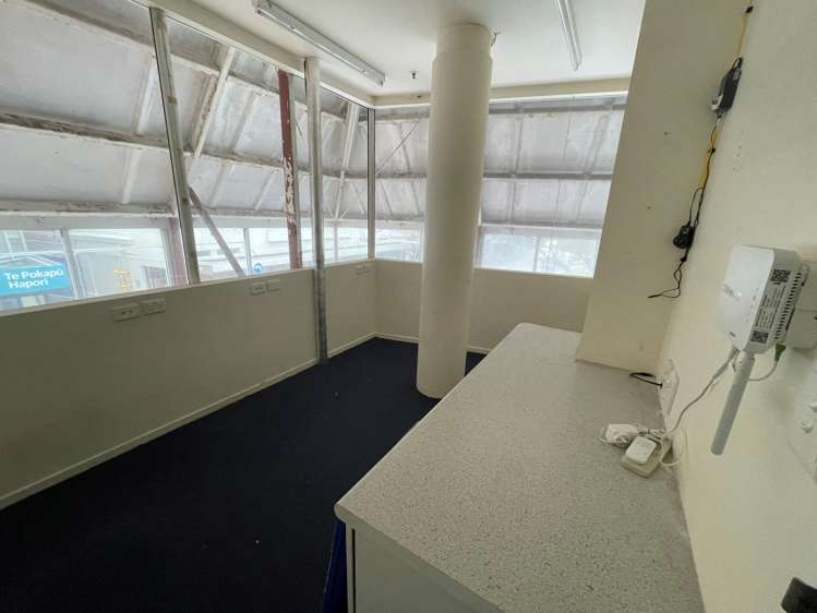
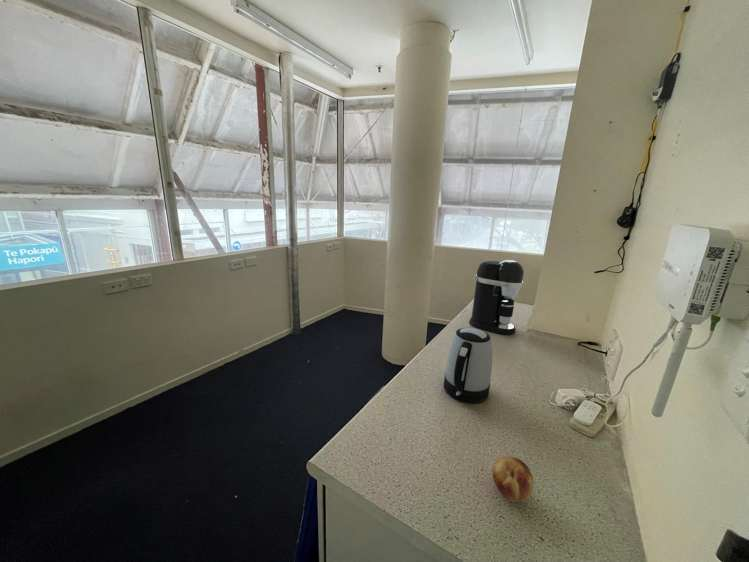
+ kettle [443,327,493,404]
+ coffee maker [468,259,525,335]
+ fruit [492,455,535,503]
